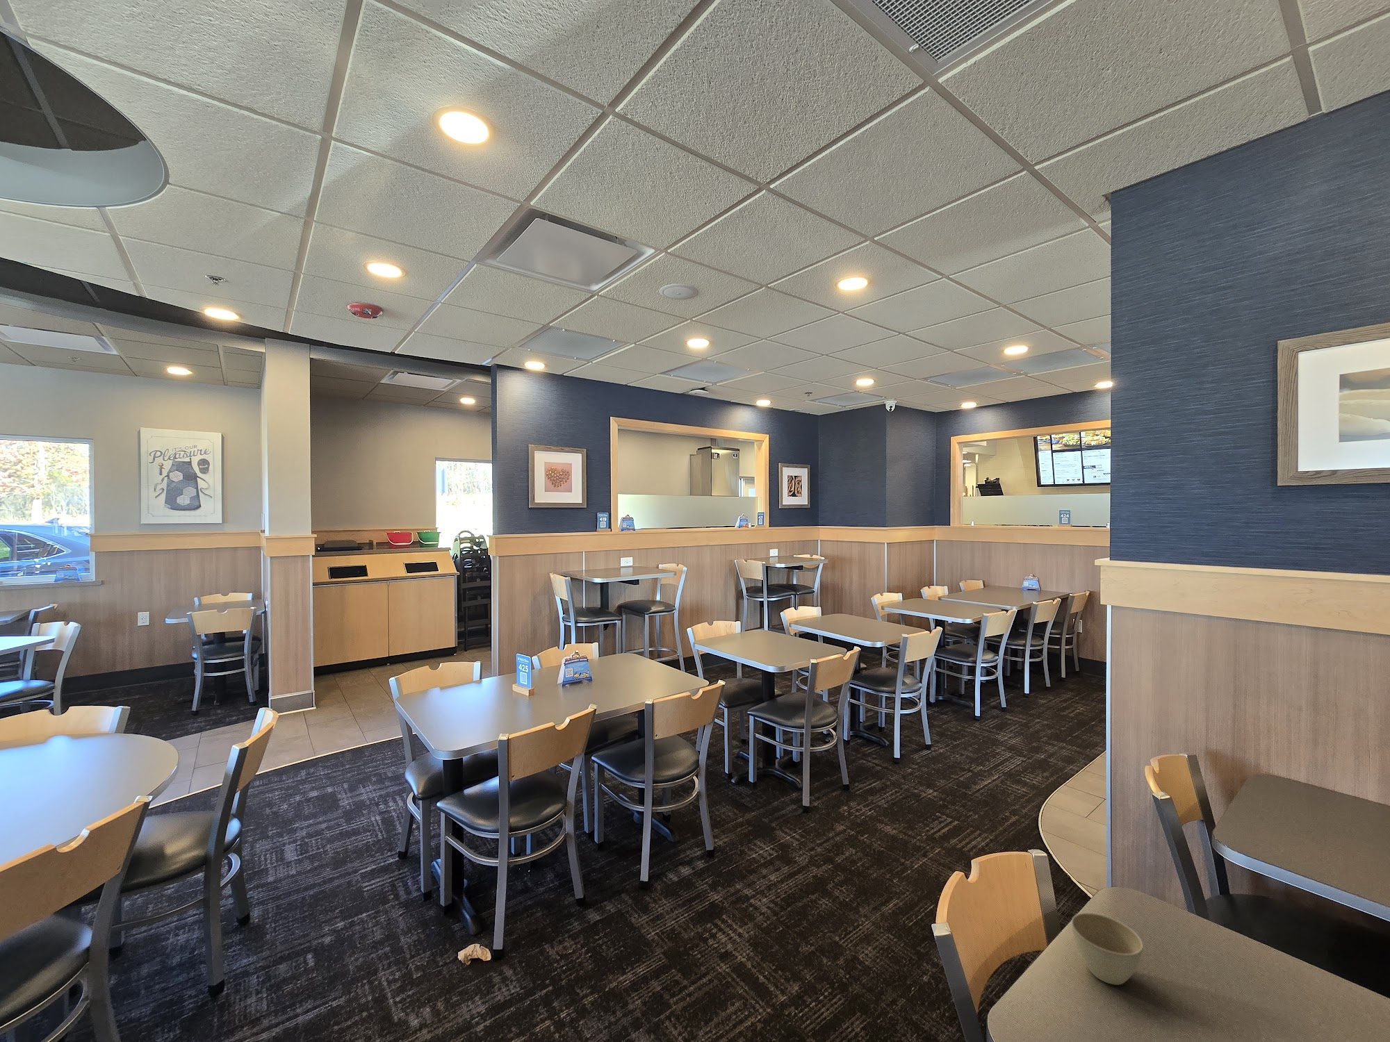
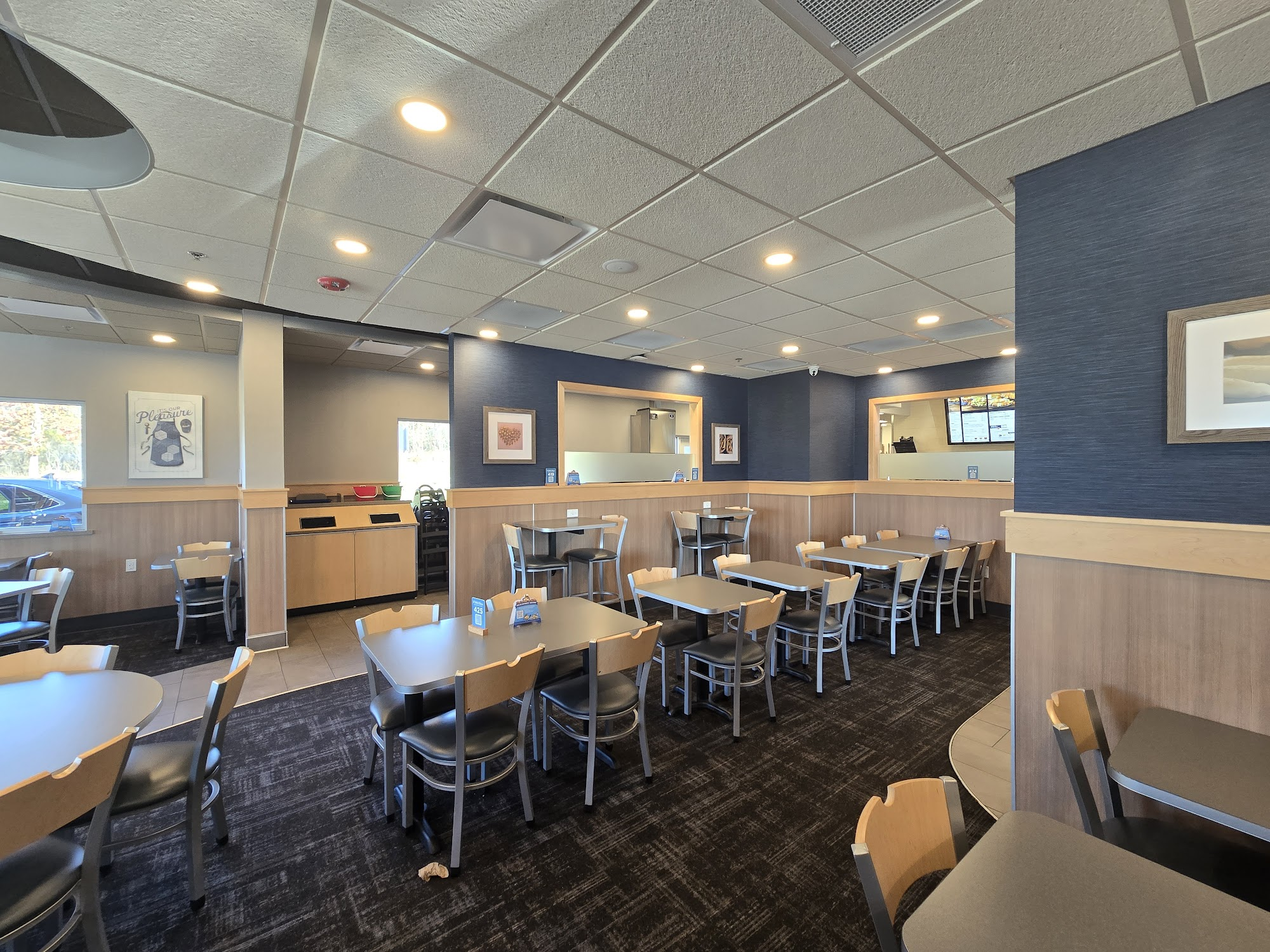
- flower pot [1072,912,1144,986]
